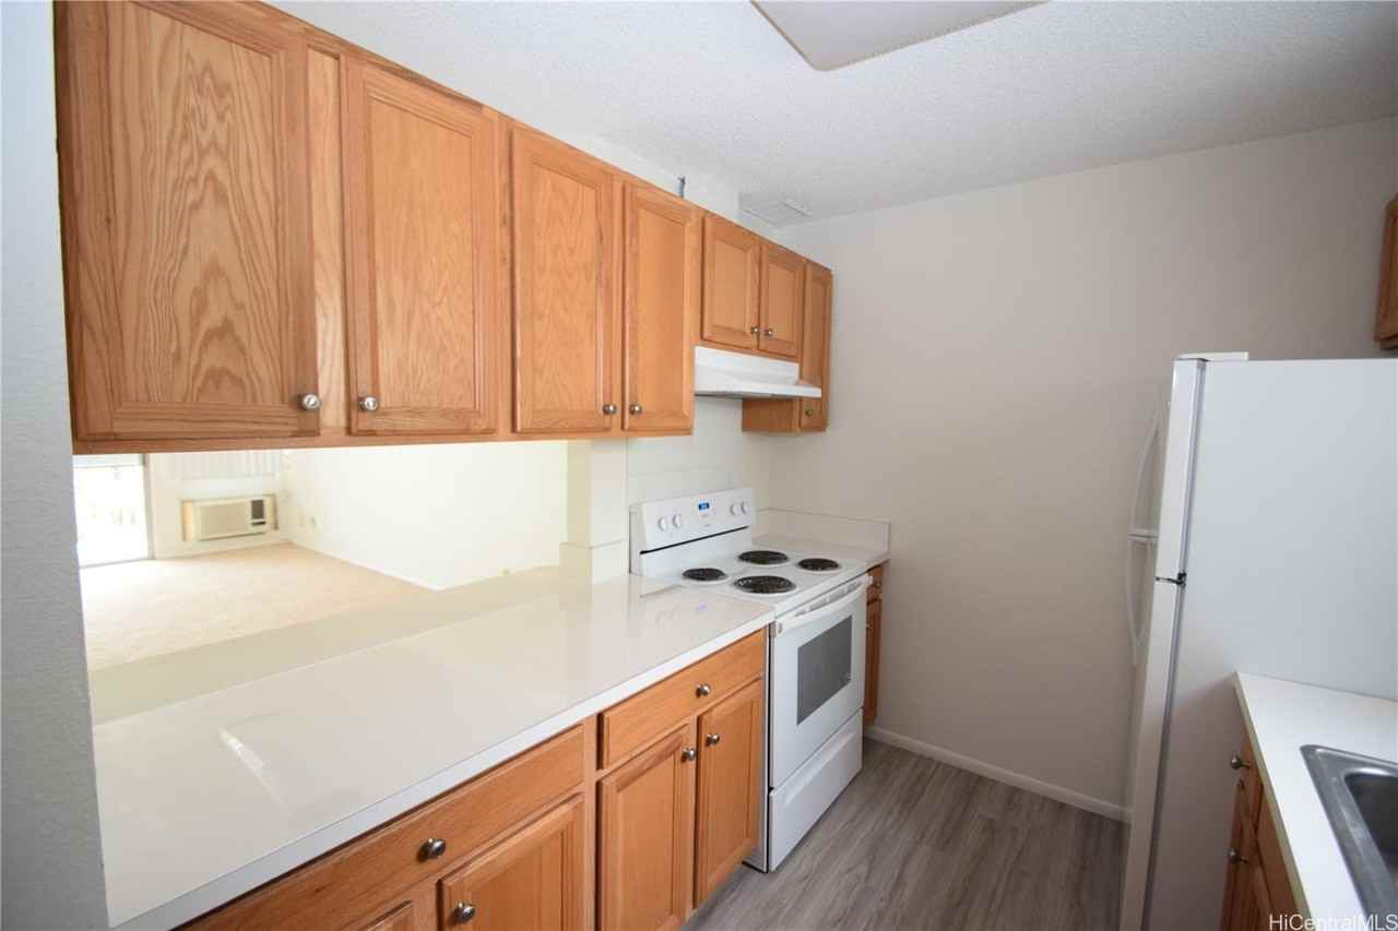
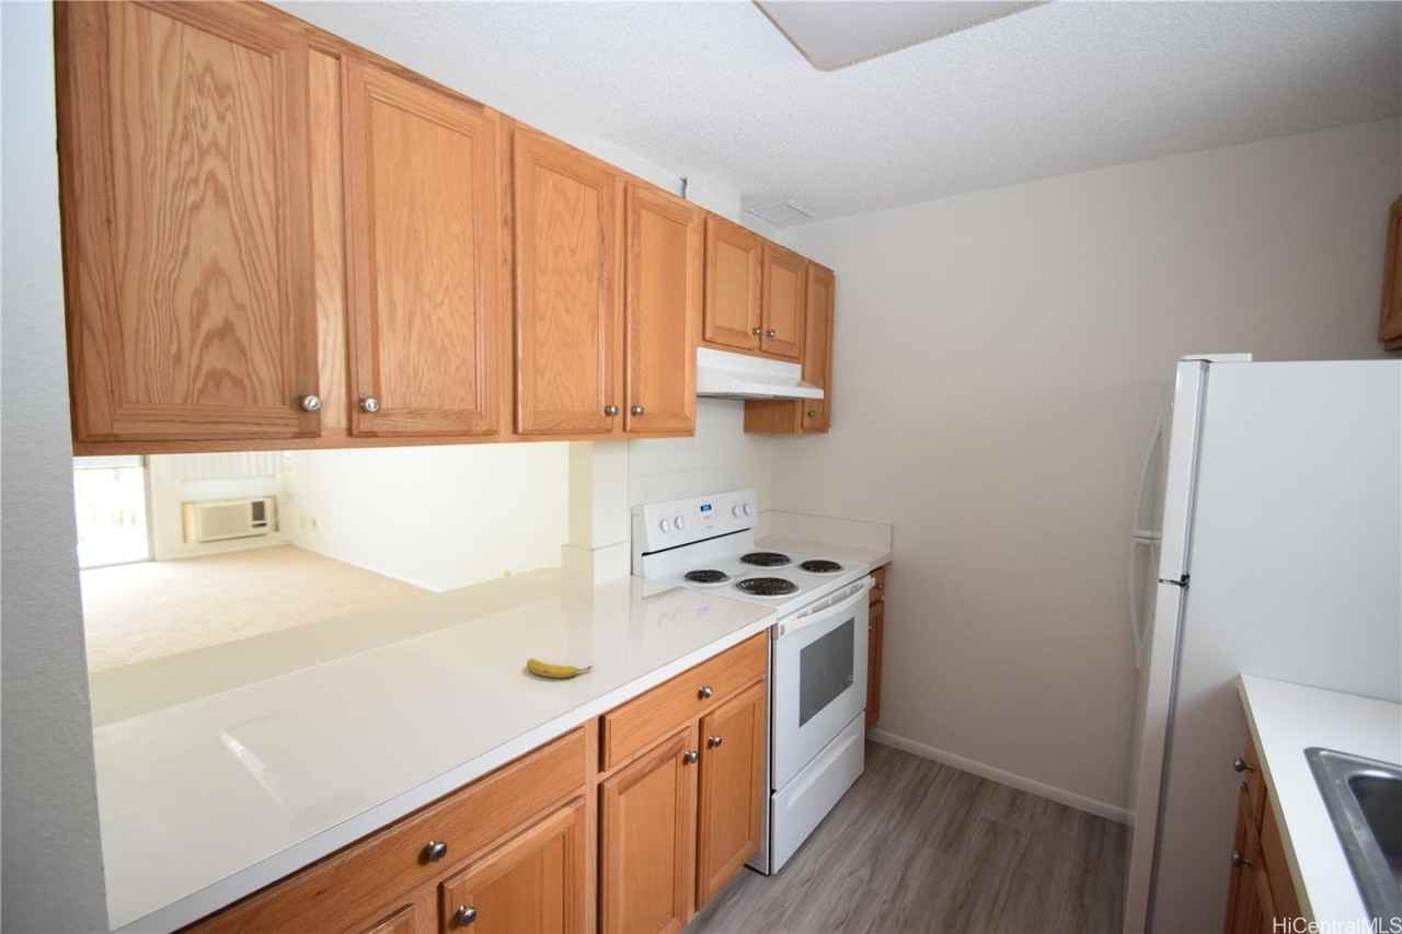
+ banana [526,658,595,679]
